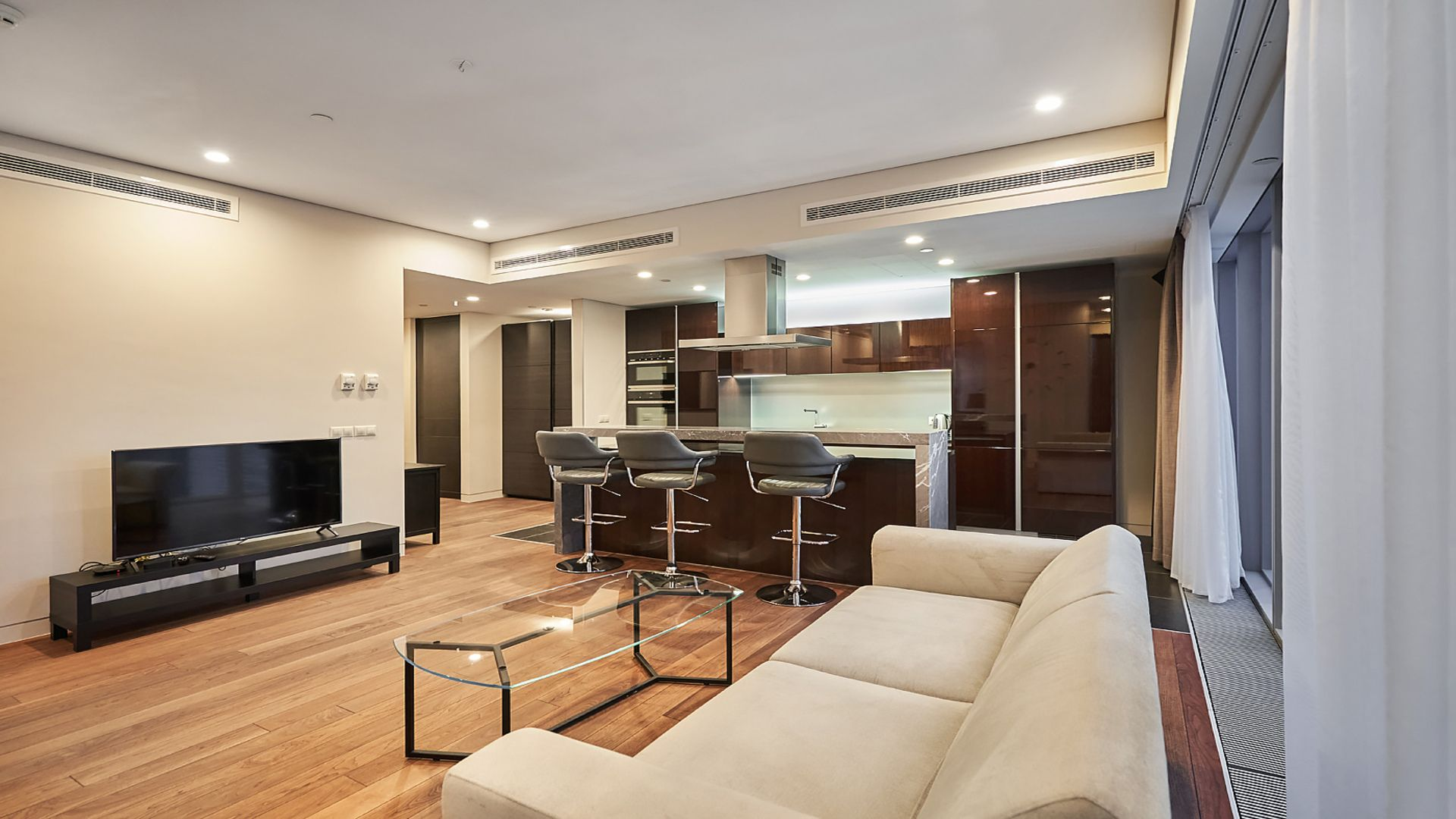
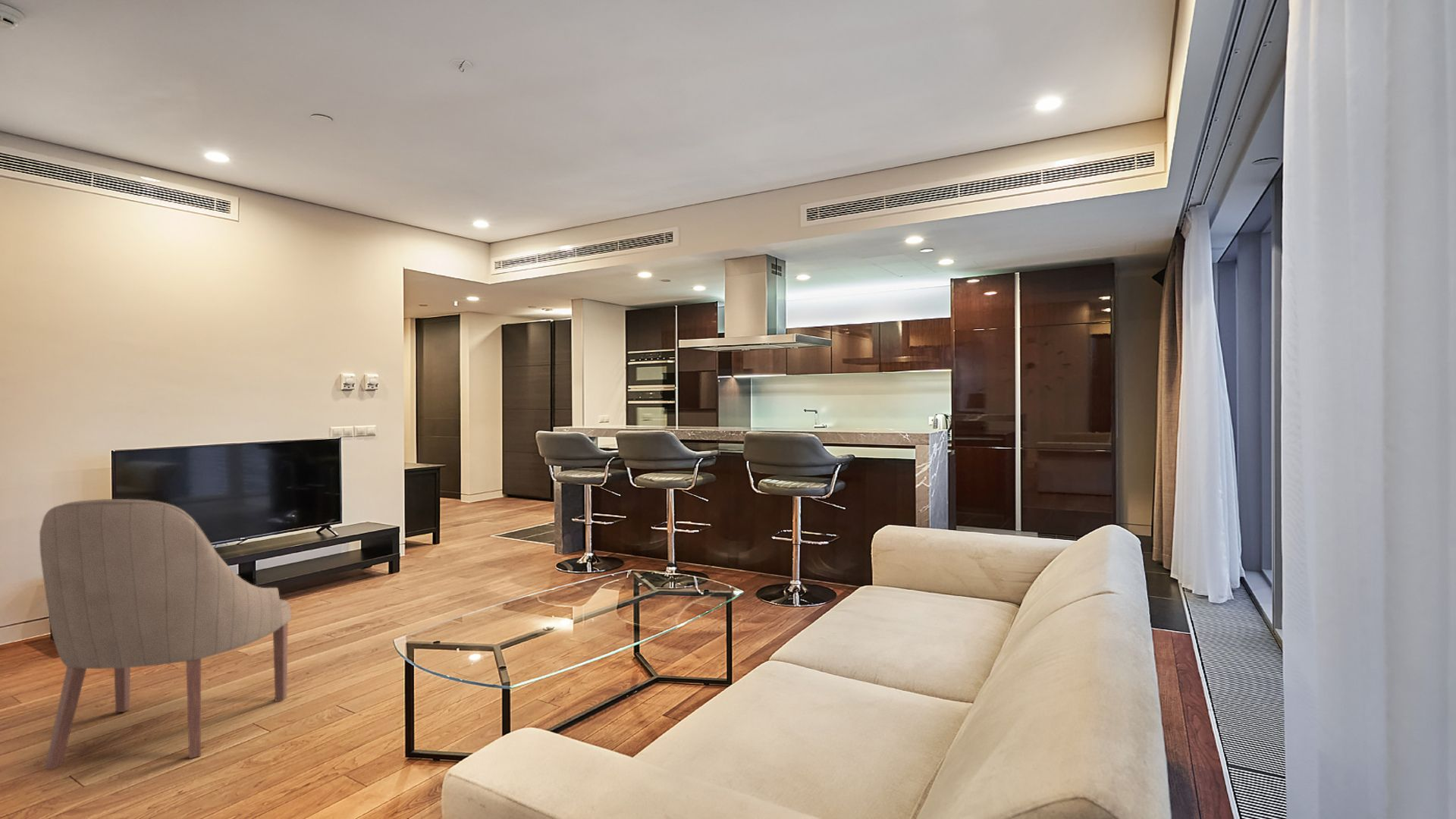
+ chair [39,498,292,770]
